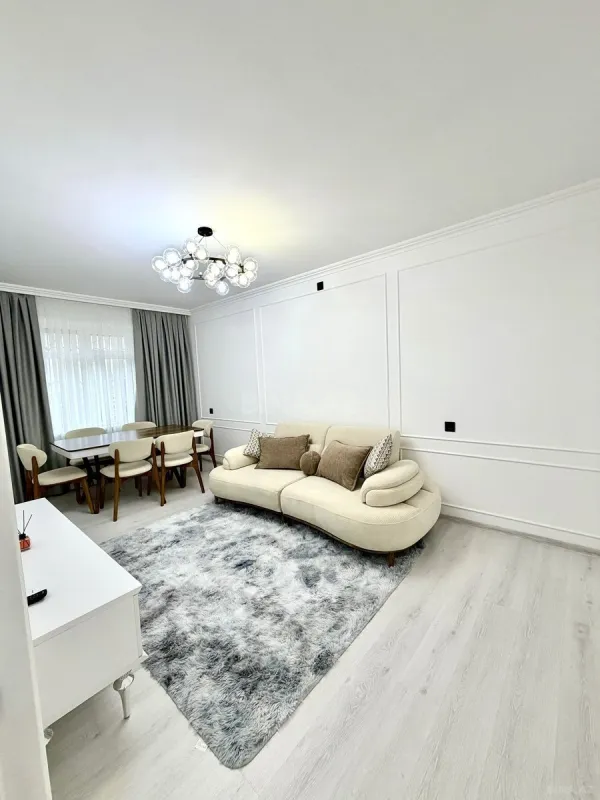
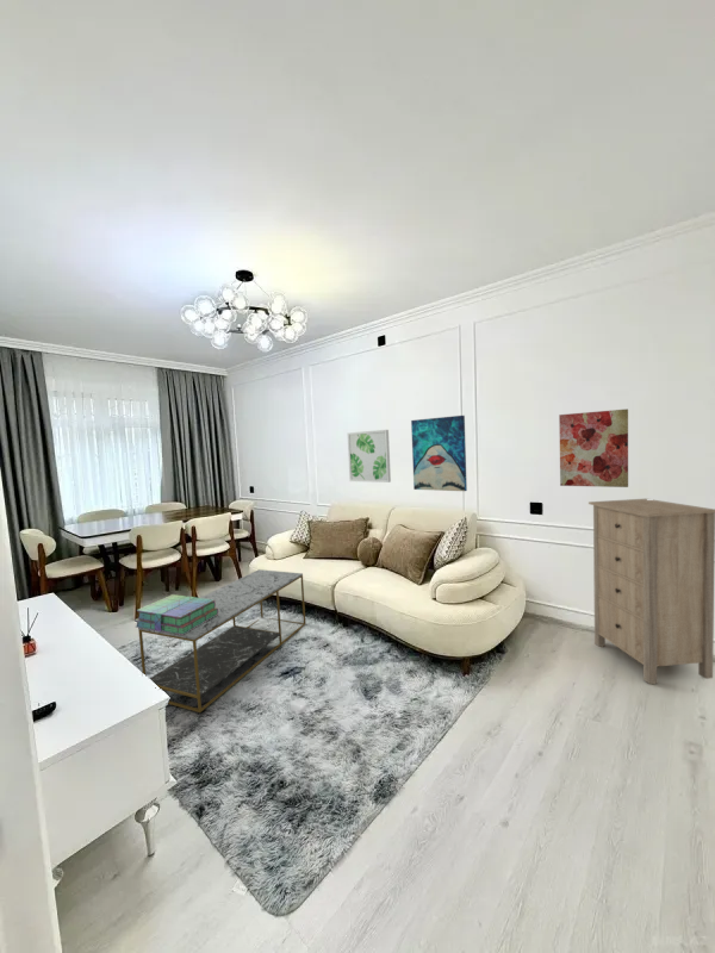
+ stack of books [133,593,218,635]
+ wall art [347,429,392,484]
+ wall art [410,415,468,492]
+ wall art [558,409,629,488]
+ coffee table [137,568,306,714]
+ storage cabinet [587,498,715,685]
